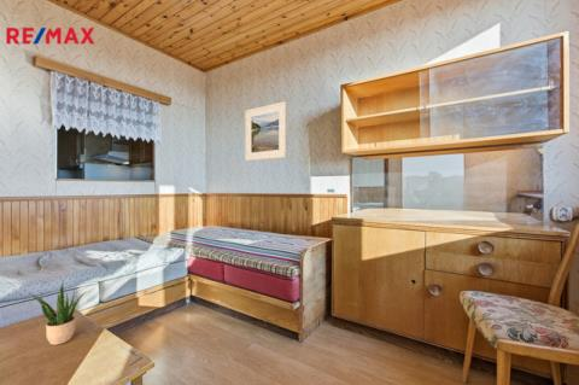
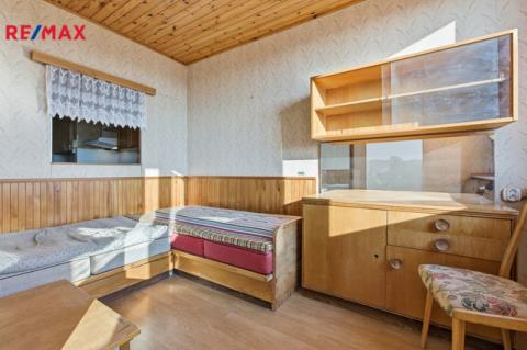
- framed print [244,100,288,162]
- potted plant [29,282,88,346]
